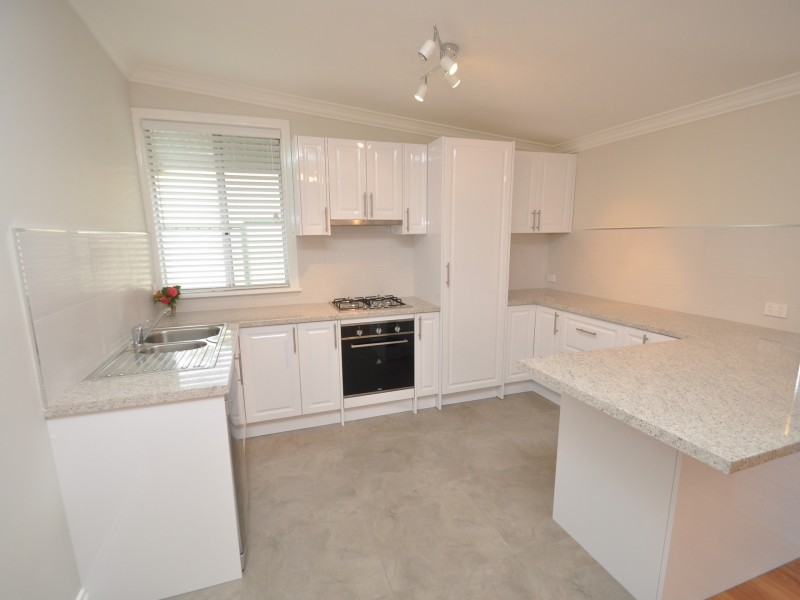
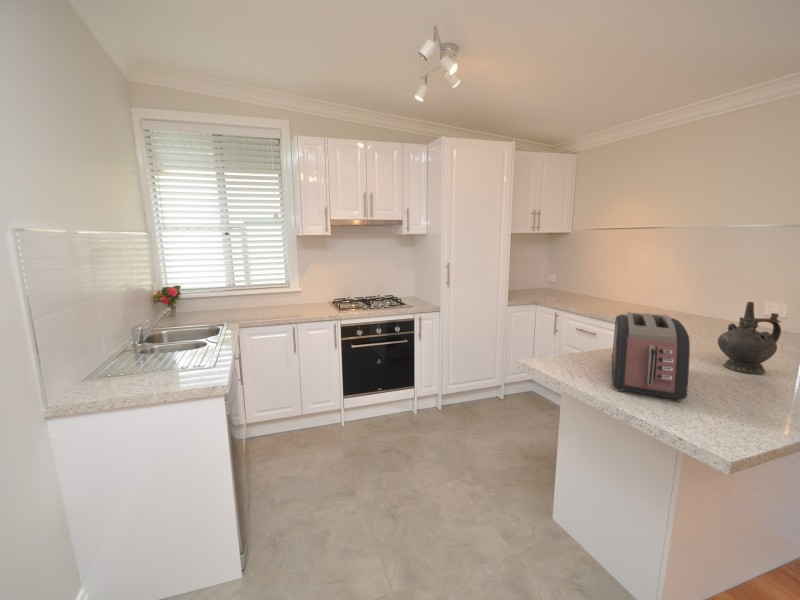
+ ceremonial vessel [717,301,782,375]
+ toaster [611,311,691,402]
